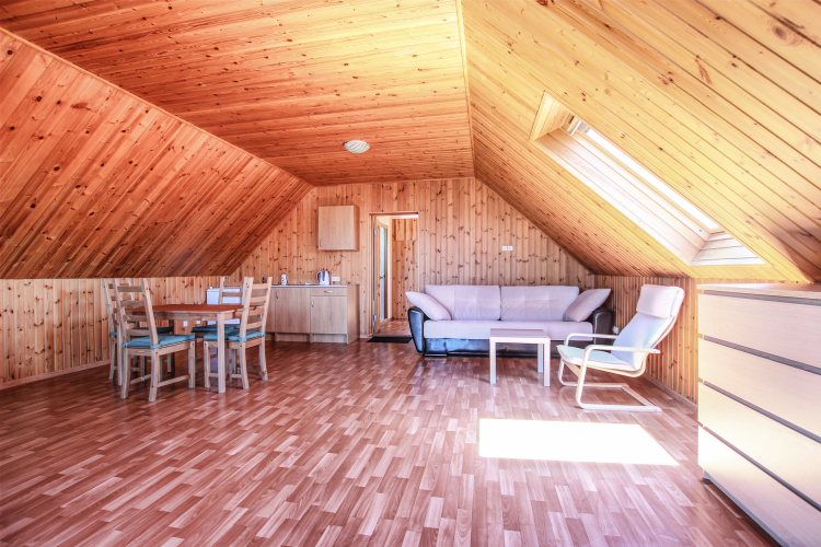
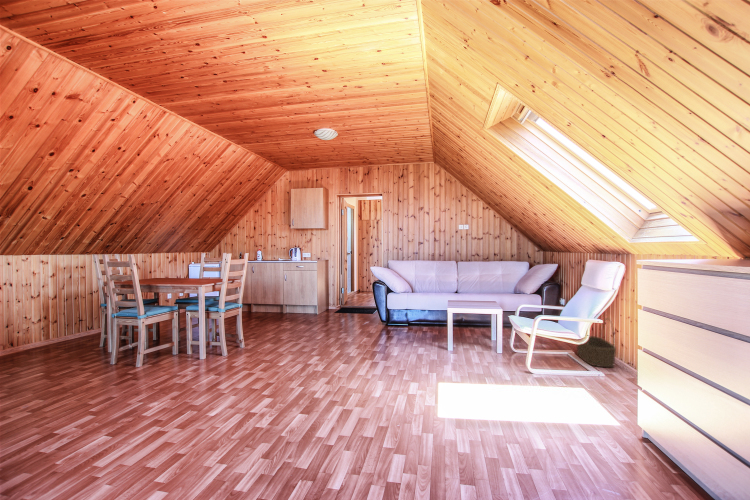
+ basket [575,317,617,368]
